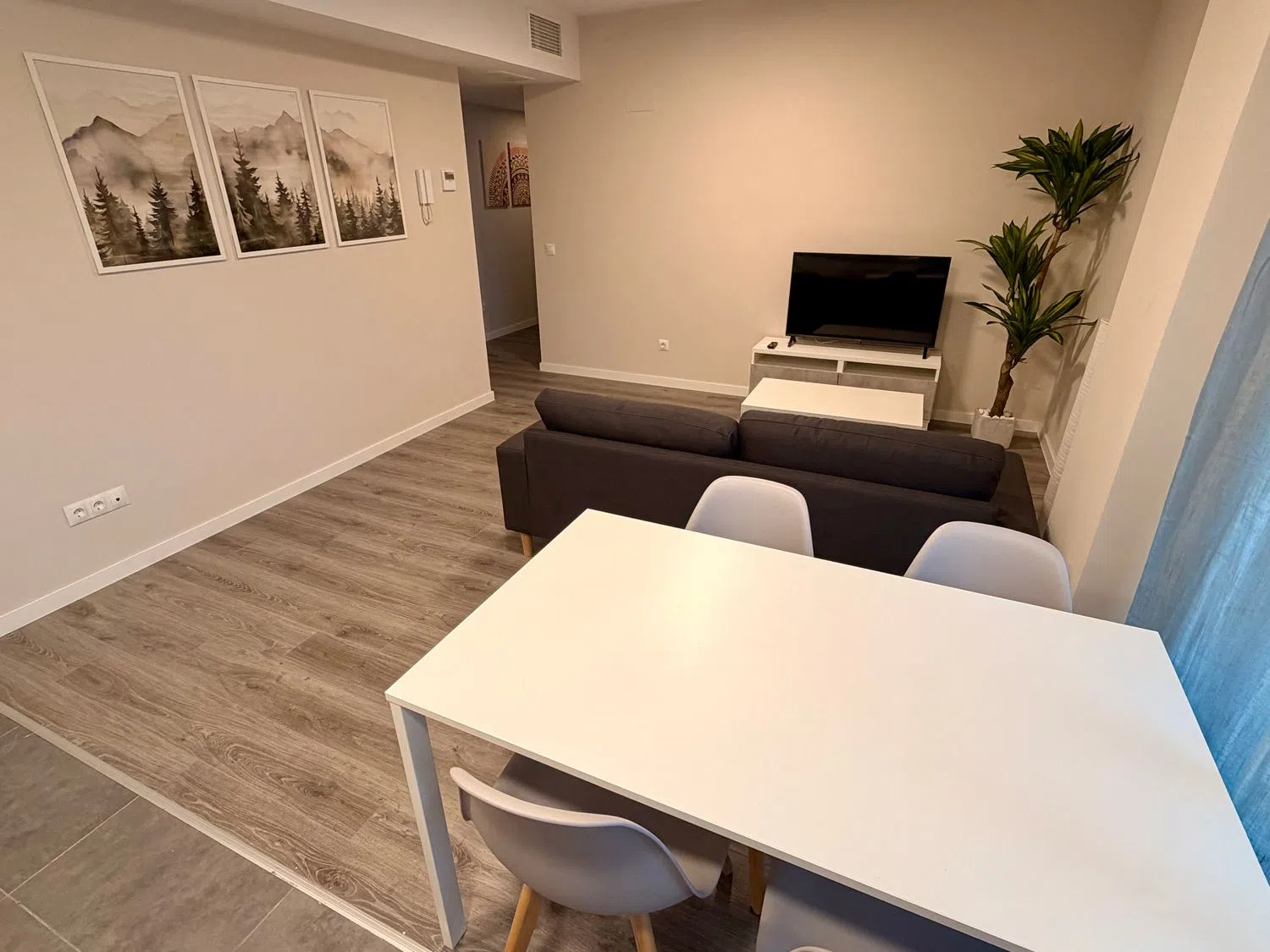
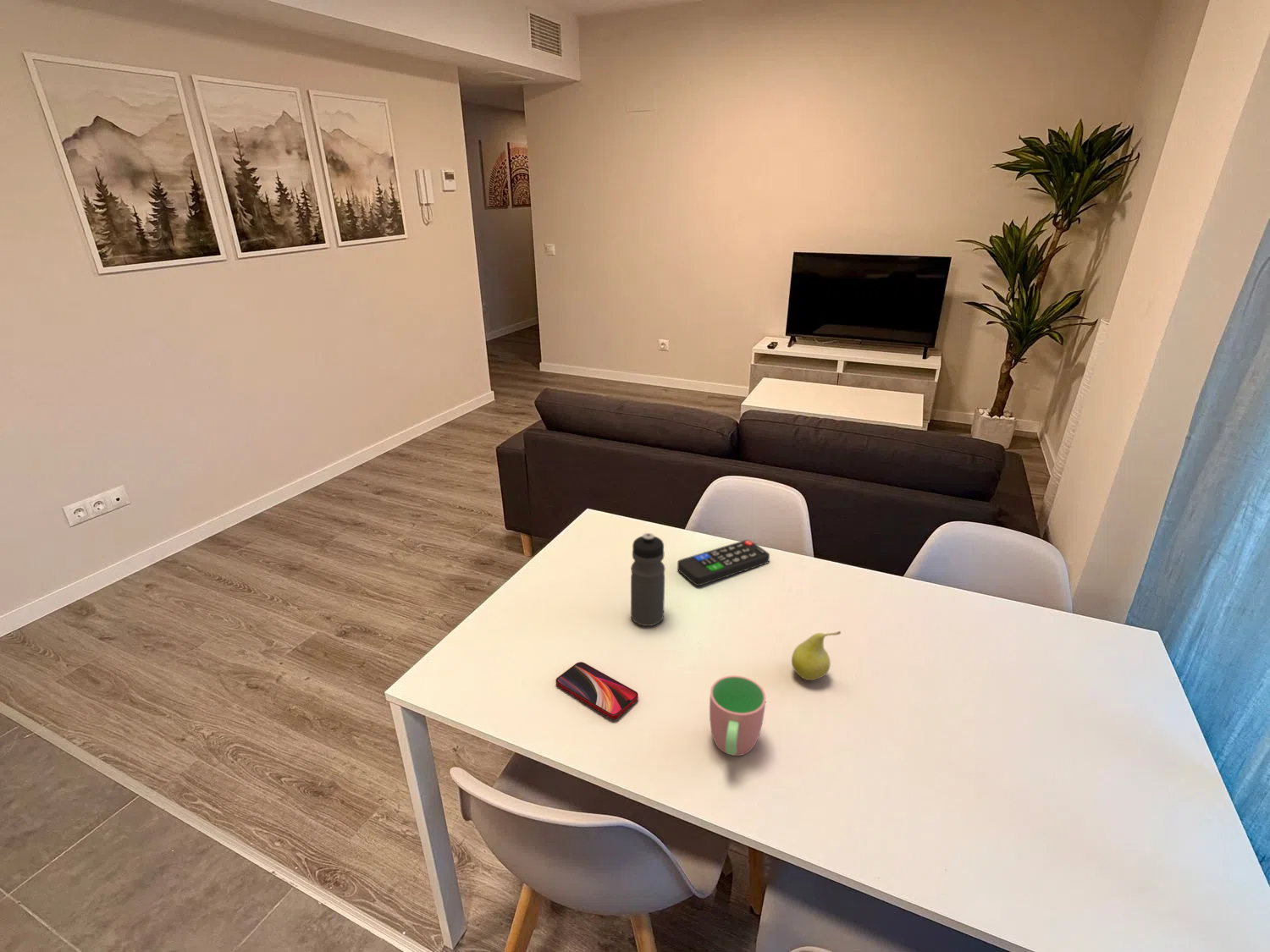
+ water bottle [630,532,666,627]
+ fruit [791,630,842,681]
+ remote control [676,539,770,586]
+ smartphone [555,661,639,720]
+ cup [709,674,767,757]
